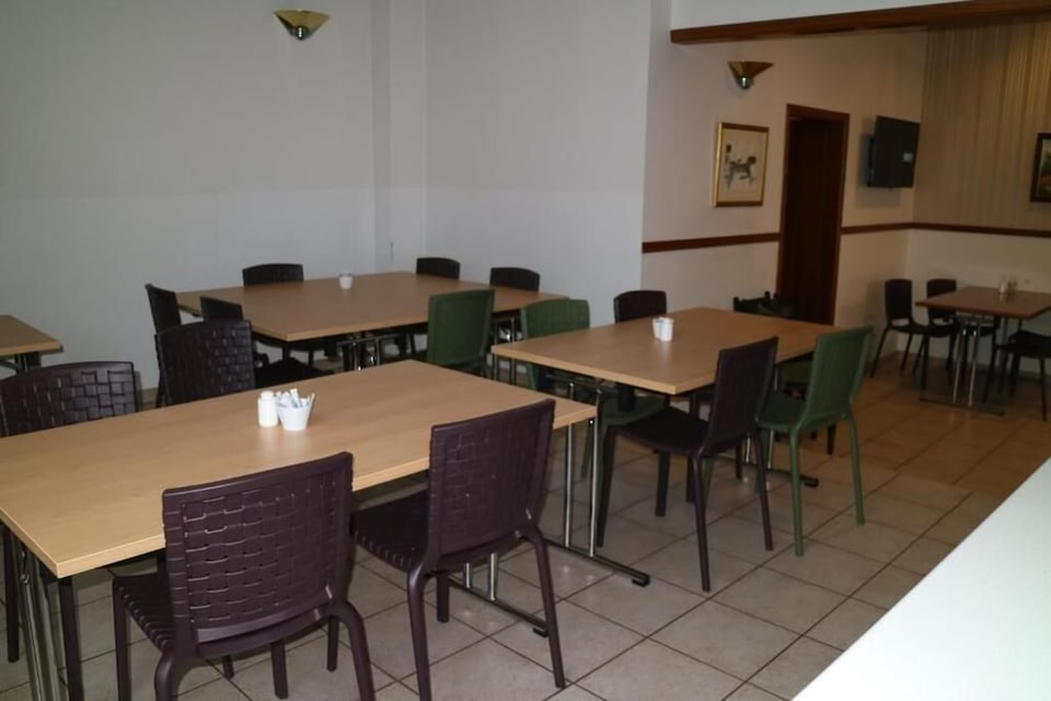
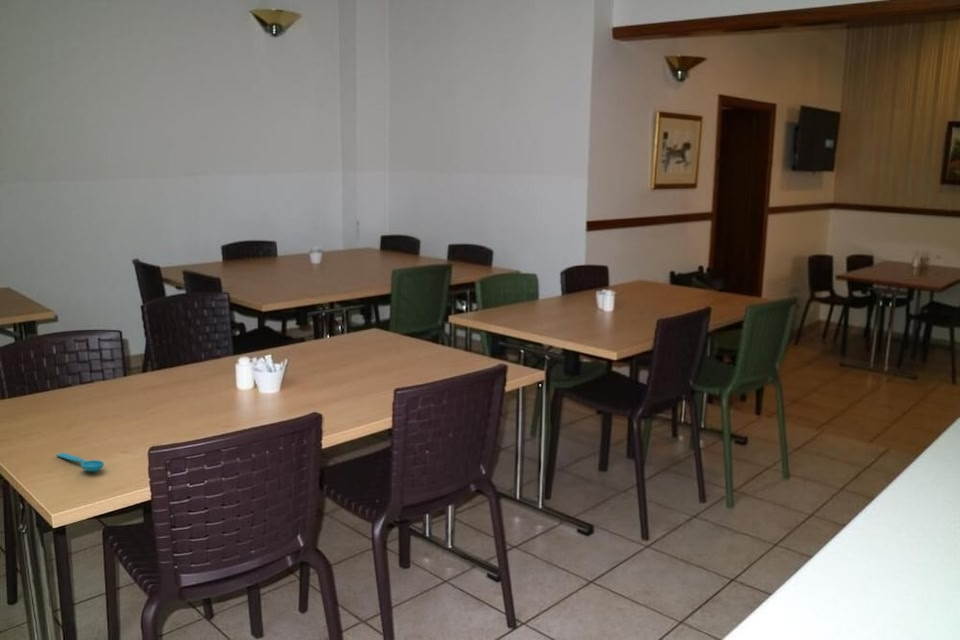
+ spoon [55,452,105,472]
